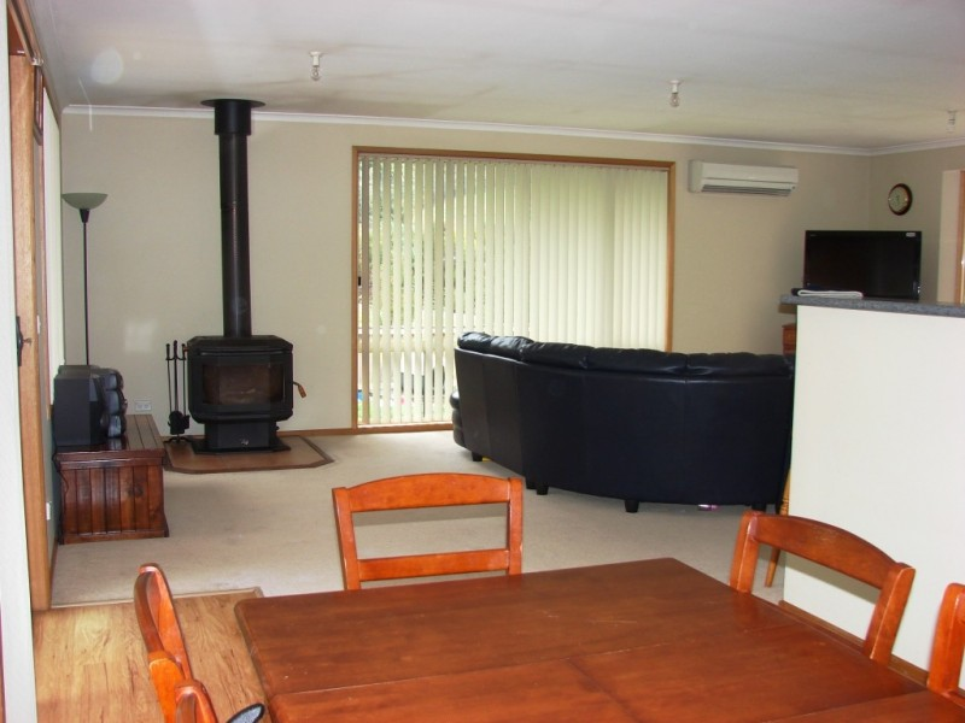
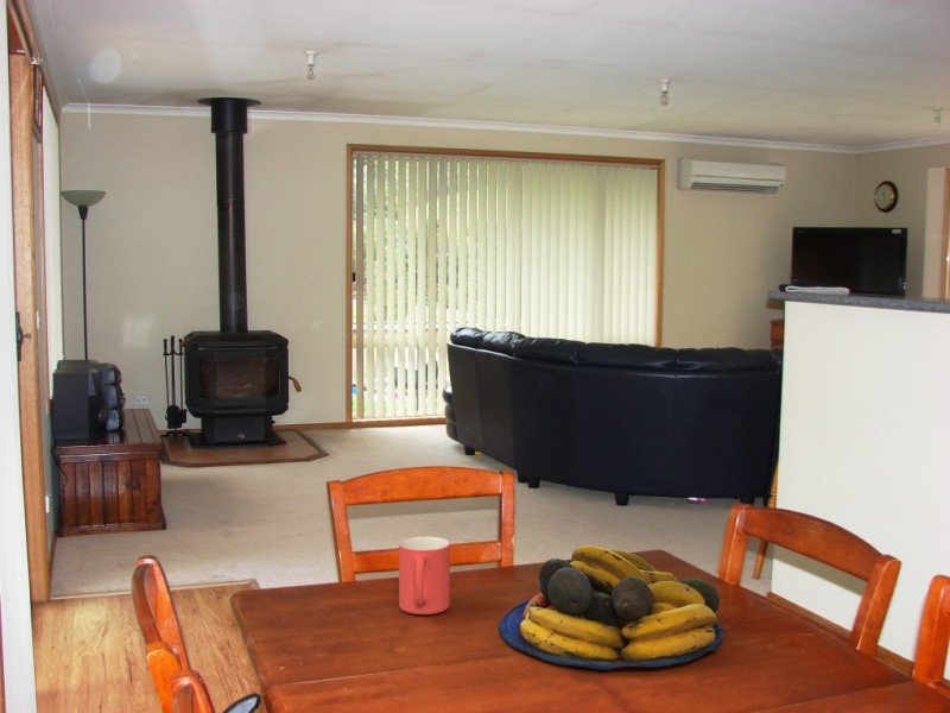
+ mug [398,536,451,616]
+ fruit bowl [498,544,726,670]
